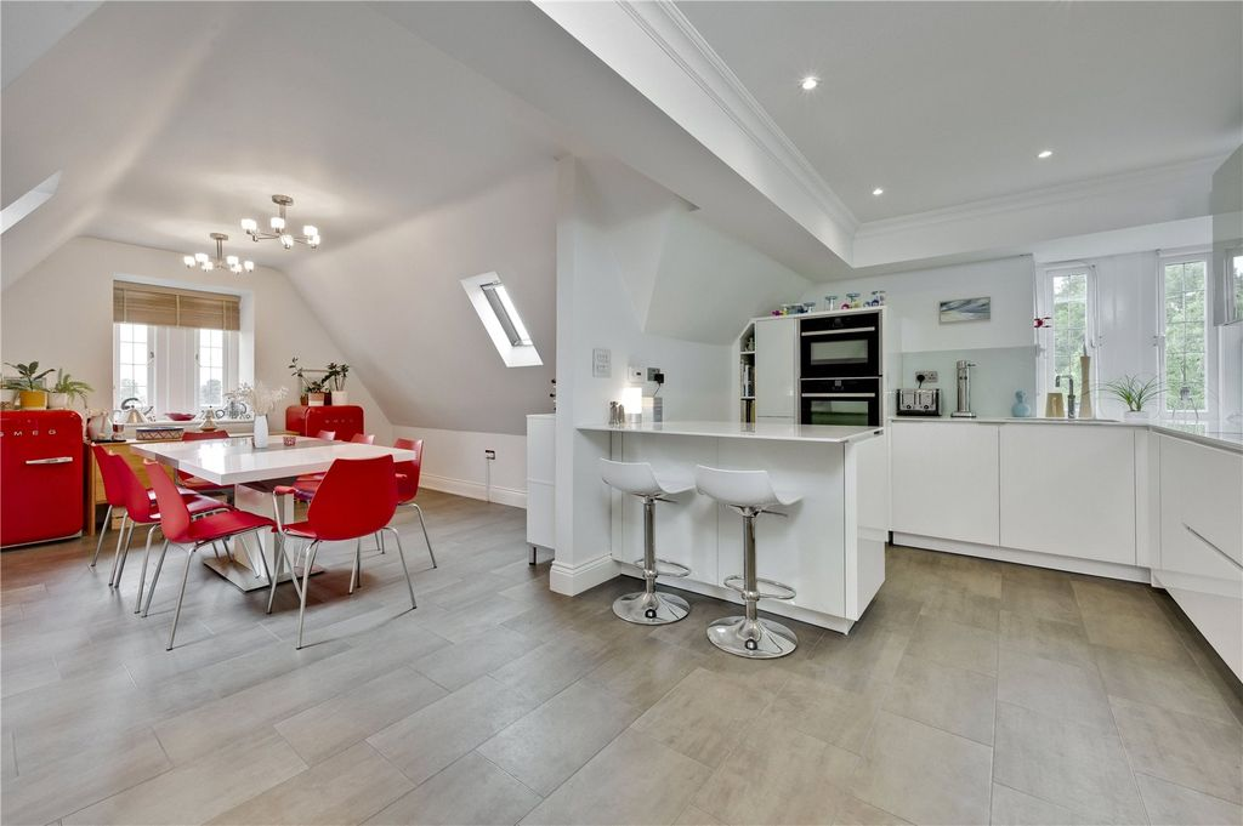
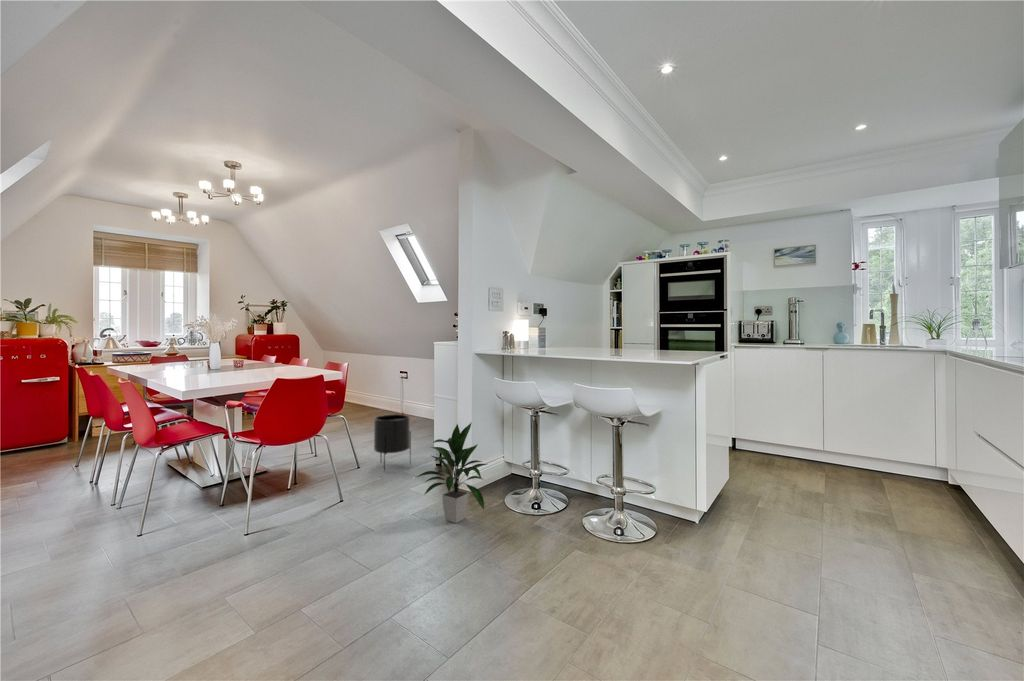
+ indoor plant [416,421,488,524]
+ planter [373,413,412,473]
